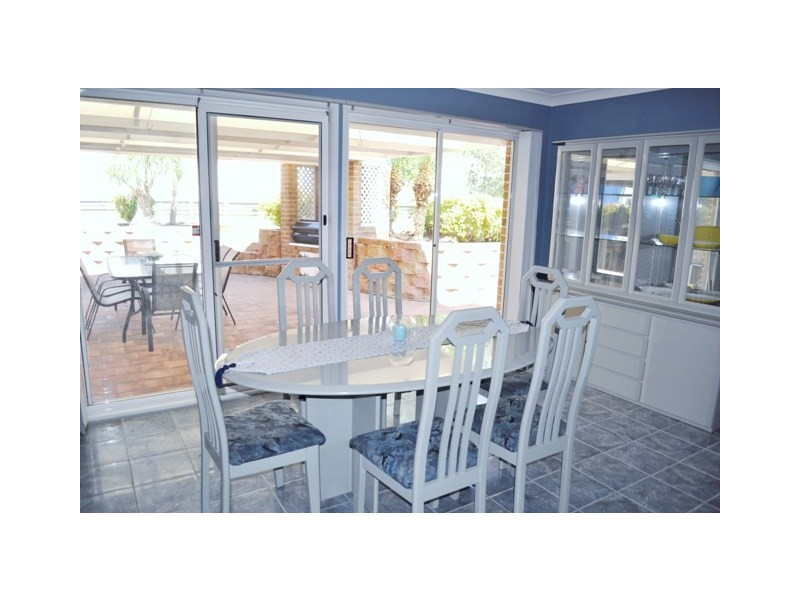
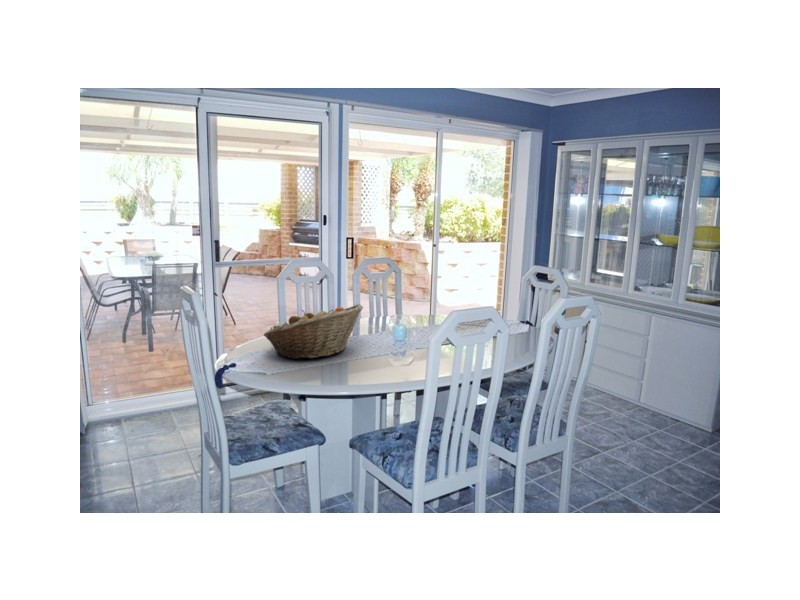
+ fruit basket [263,303,364,360]
